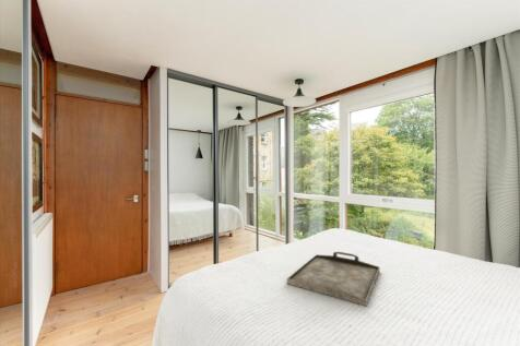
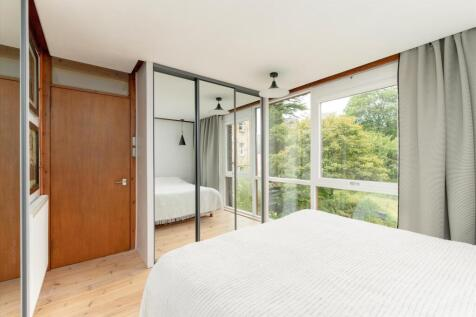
- serving tray [286,251,381,307]
